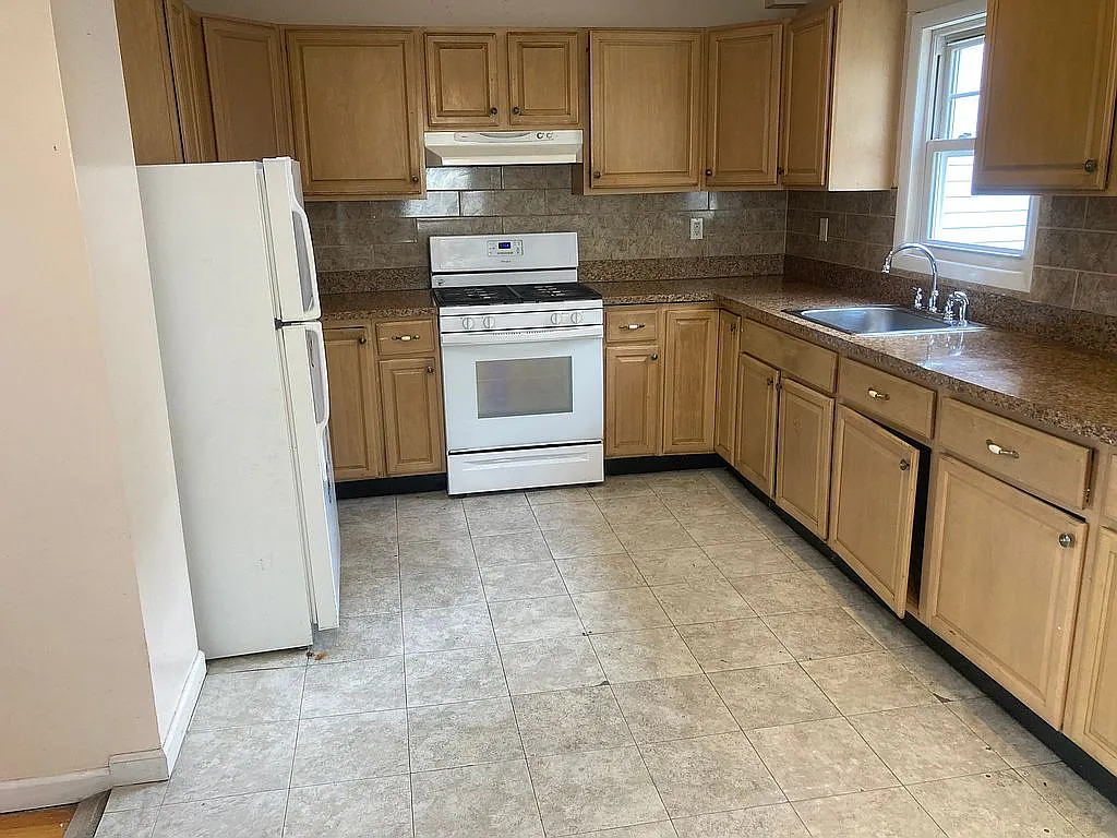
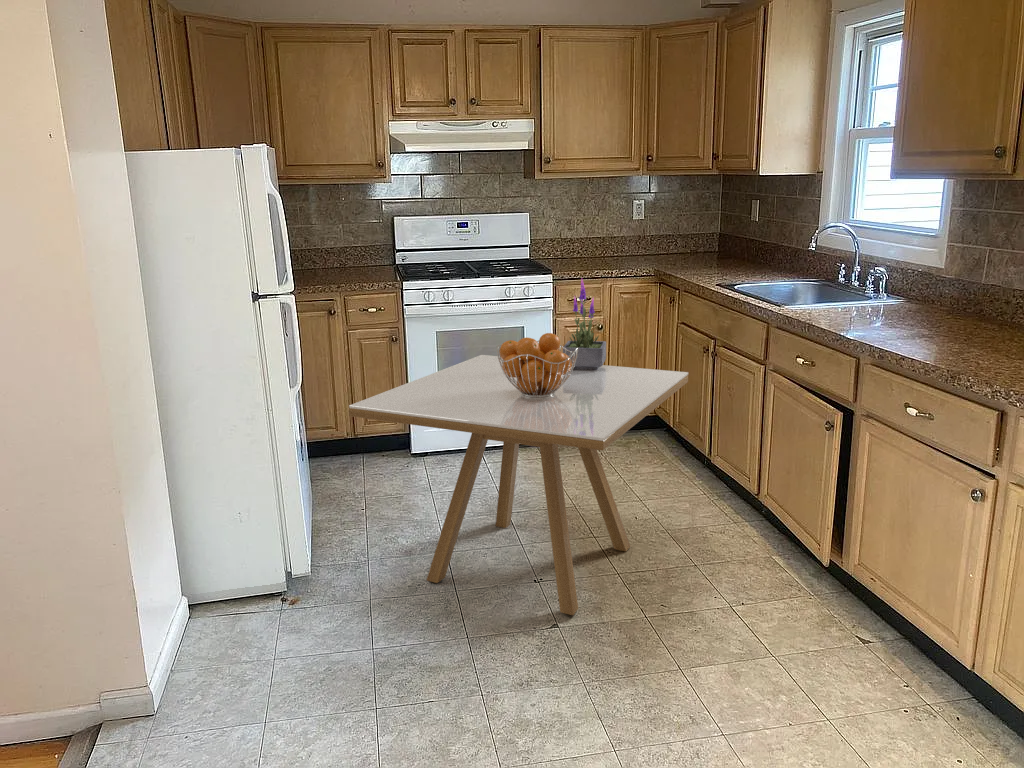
+ dining table [348,354,689,616]
+ potted plant [562,278,607,370]
+ fruit basket [495,332,579,398]
